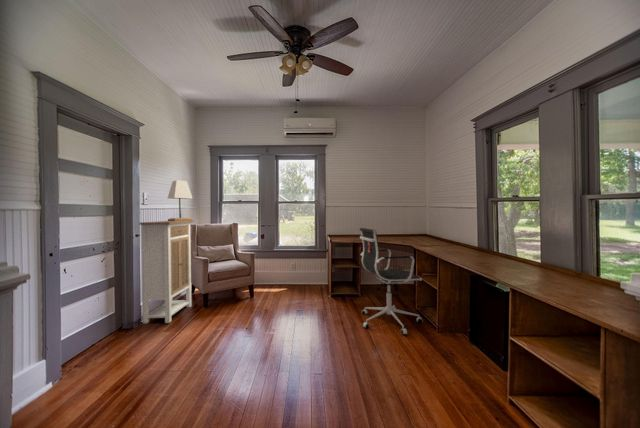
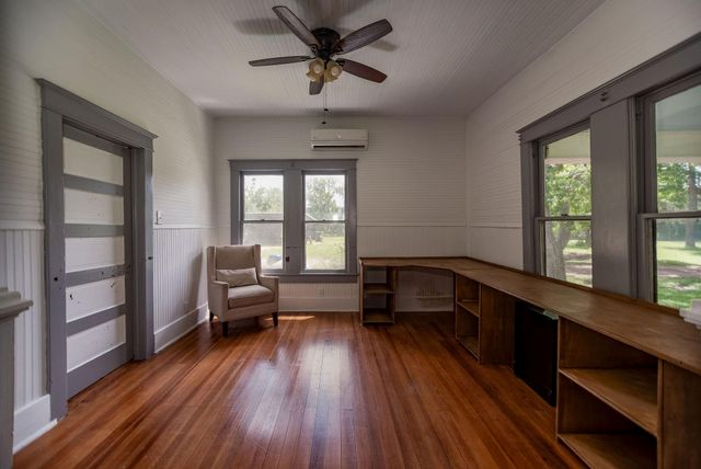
- office chair [359,227,424,335]
- cabinet [138,220,195,324]
- lamp [167,179,194,221]
